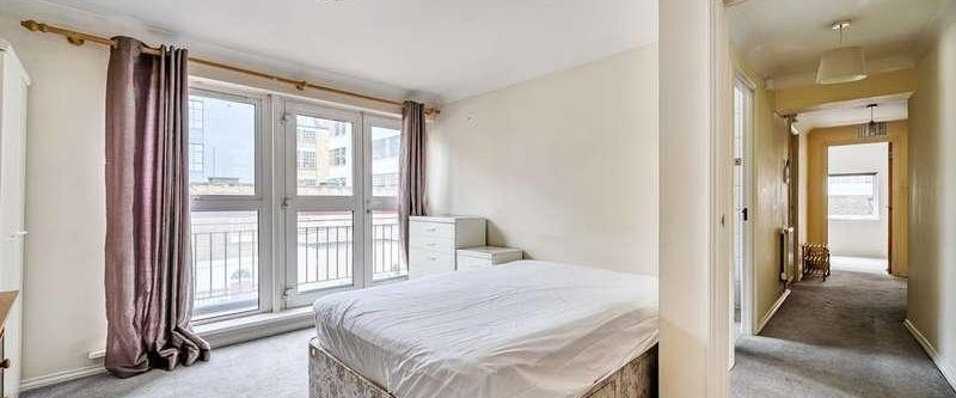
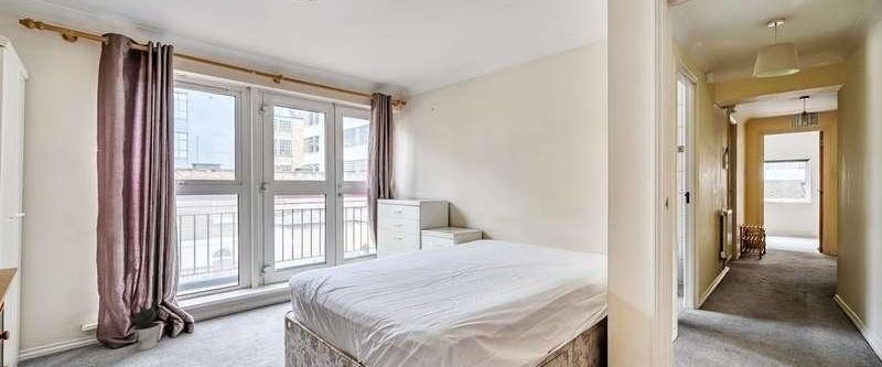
+ potted plant [123,299,164,352]
